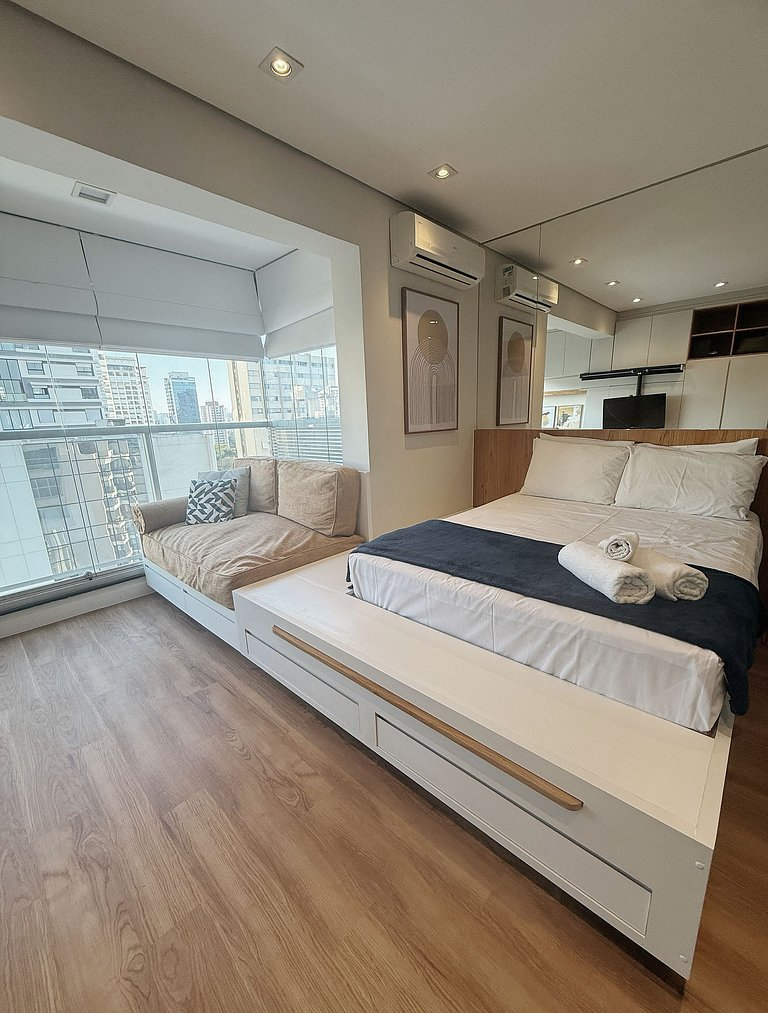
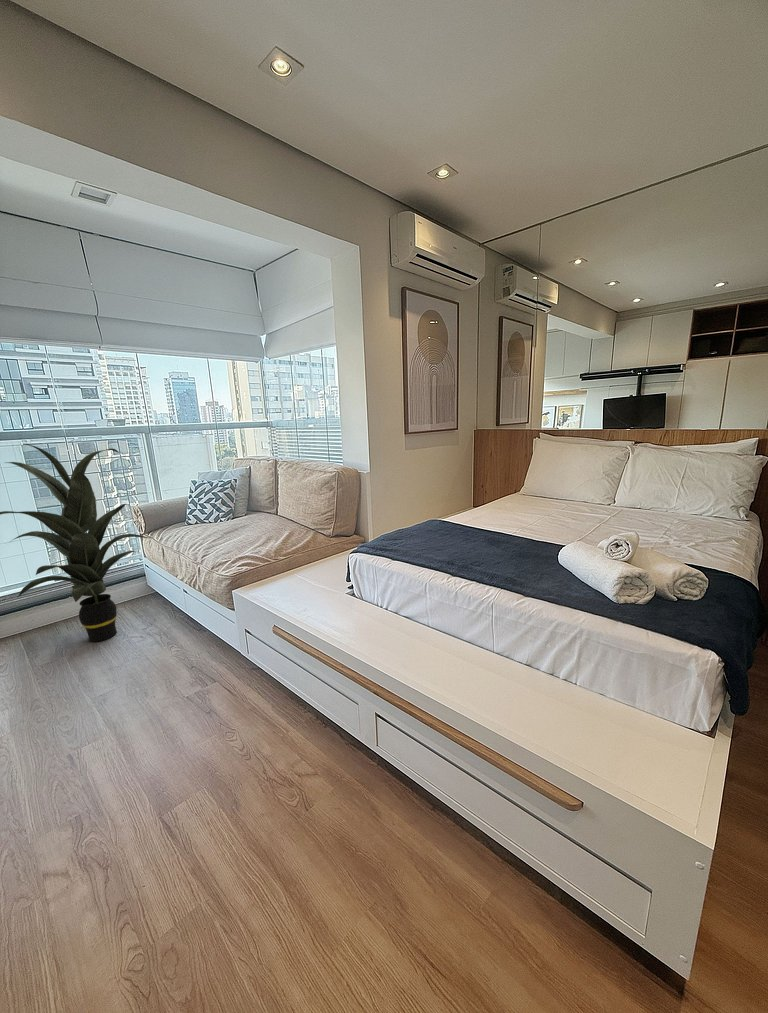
+ indoor plant [0,443,153,643]
